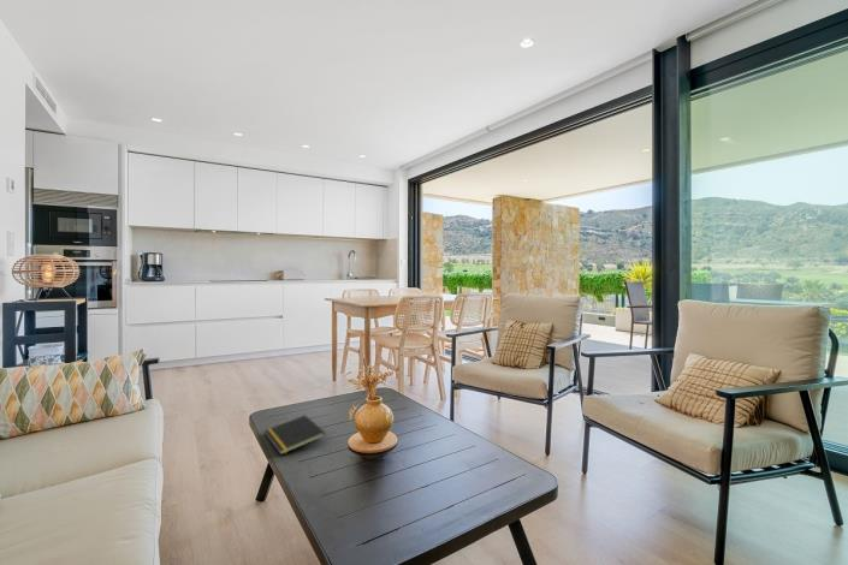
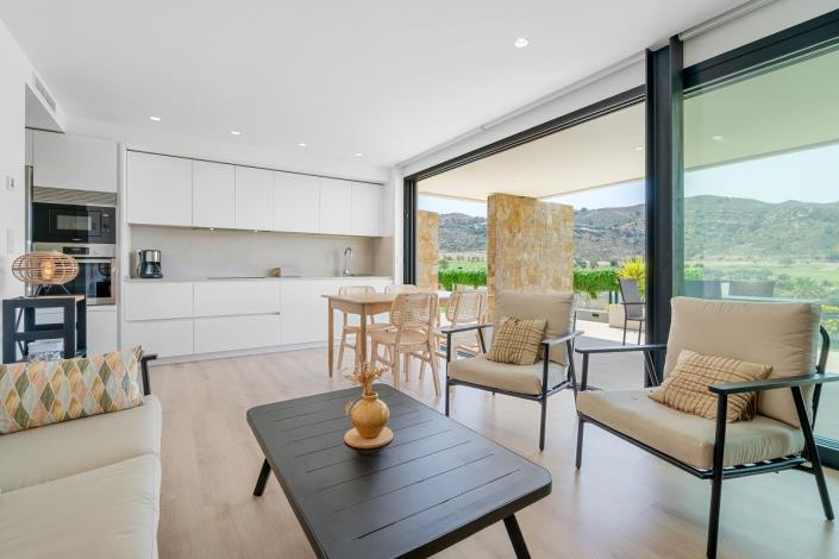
- notepad [263,414,327,456]
